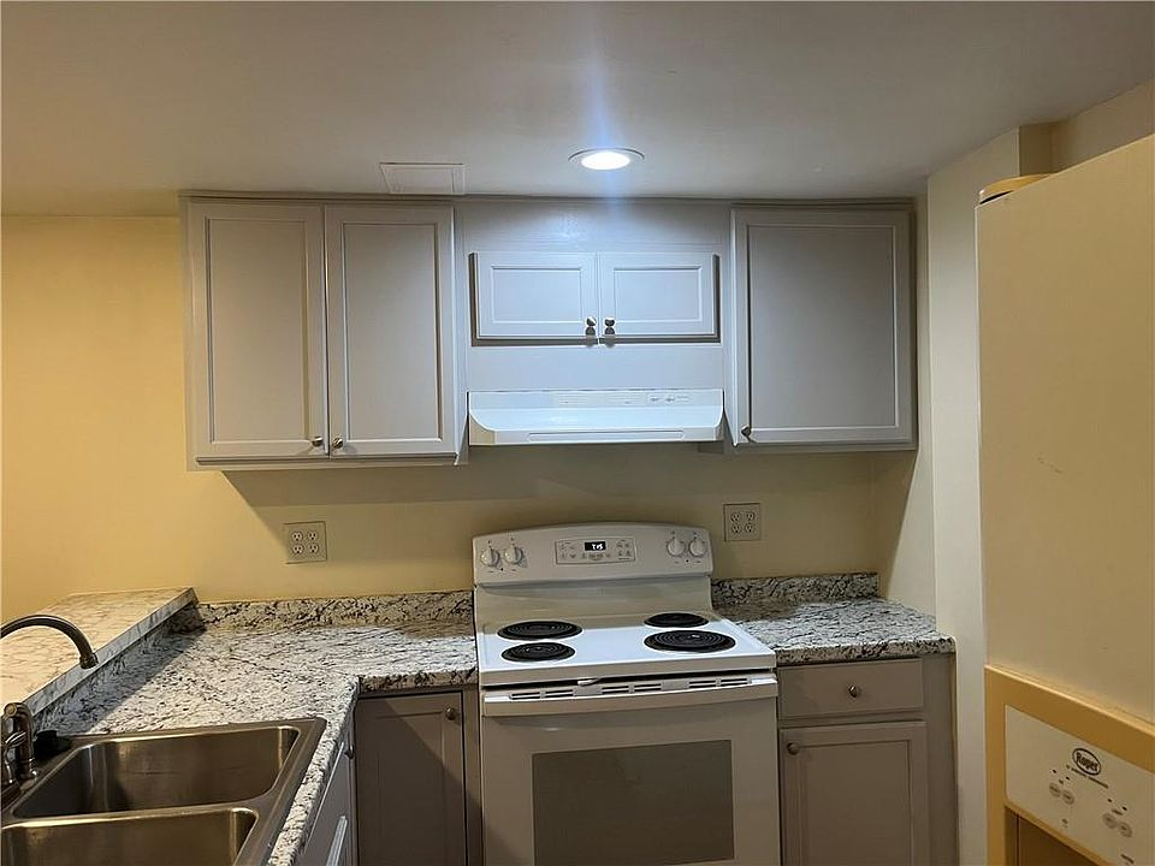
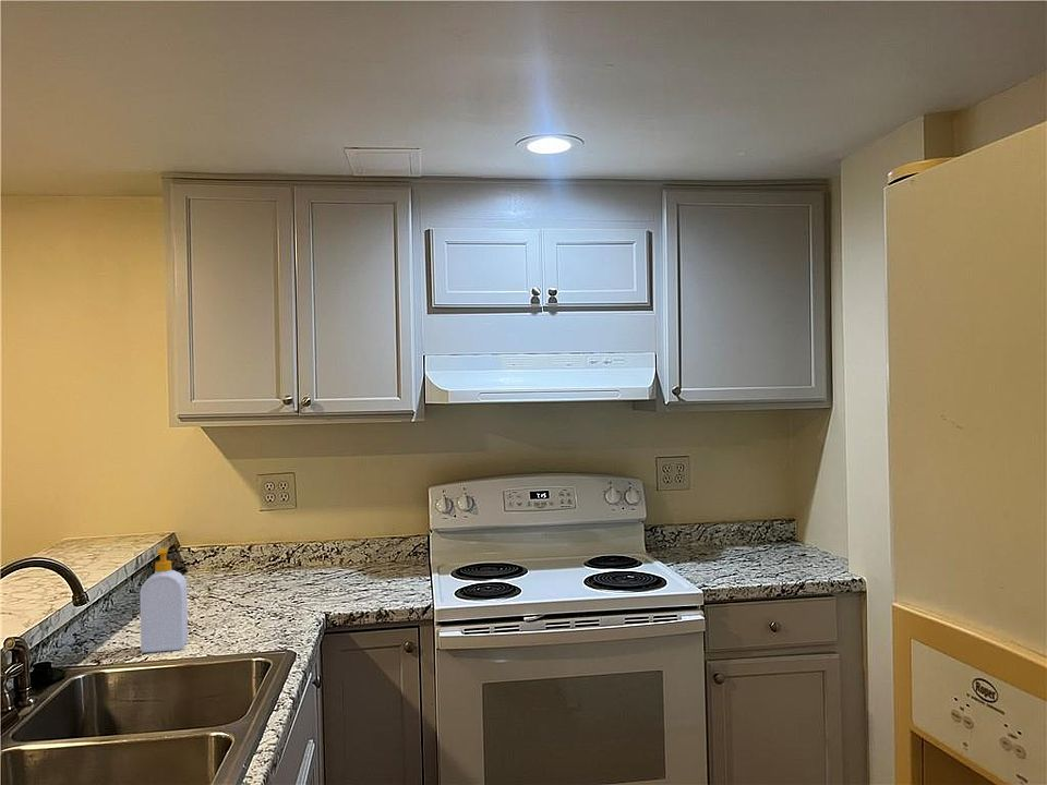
+ soap bottle [139,546,189,653]
